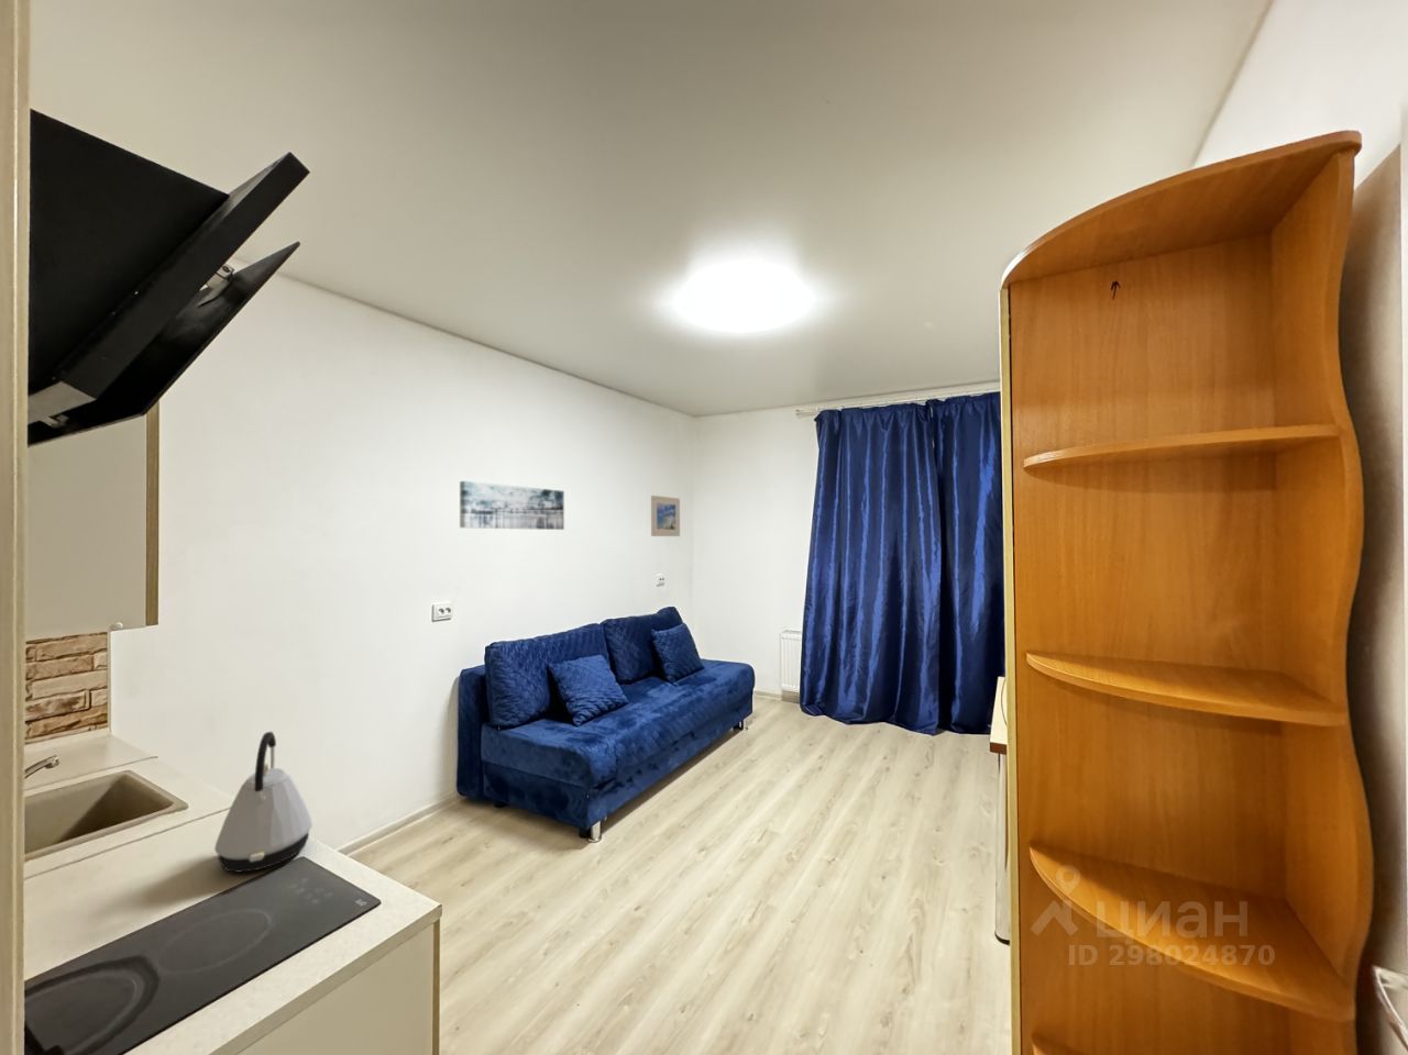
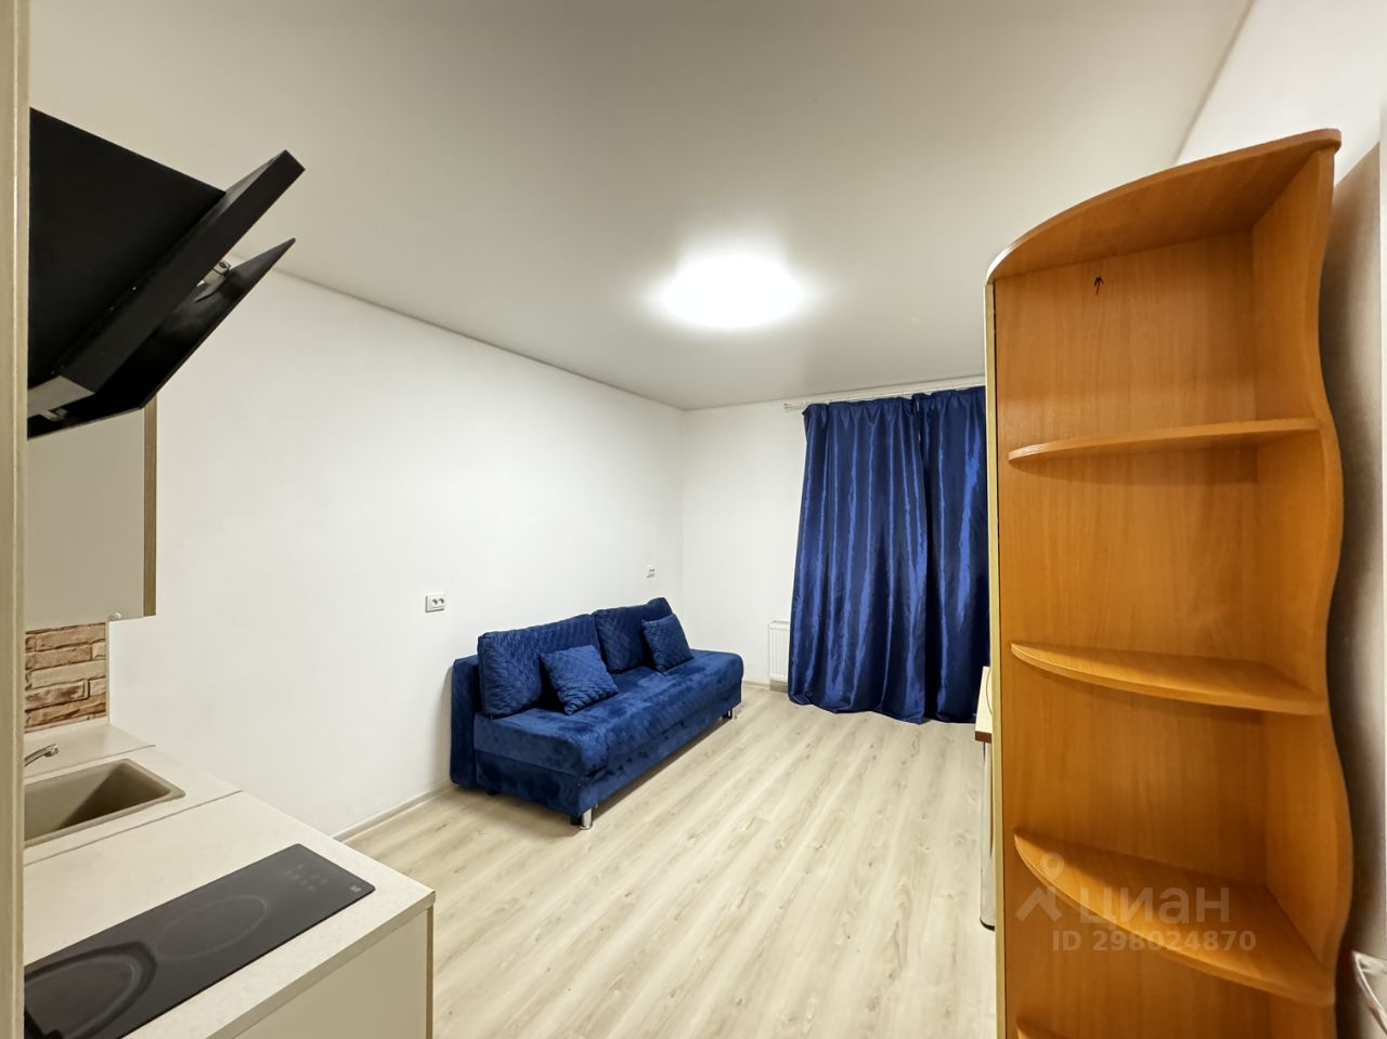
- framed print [650,494,681,537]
- kettle [213,730,314,873]
- wall art [459,480,565,531]
